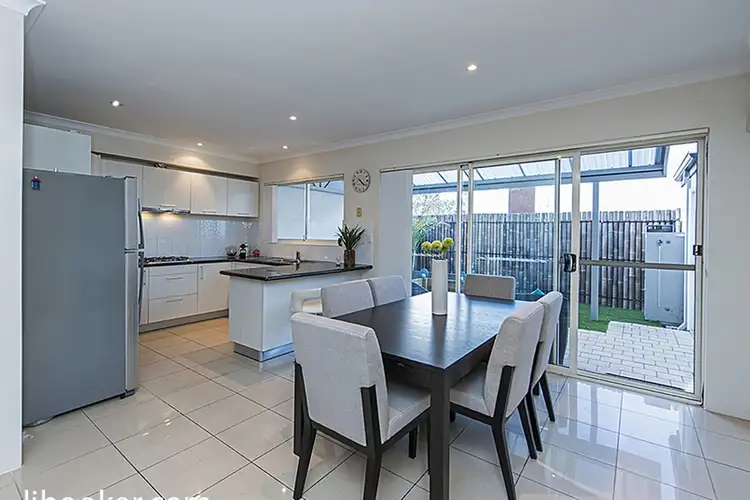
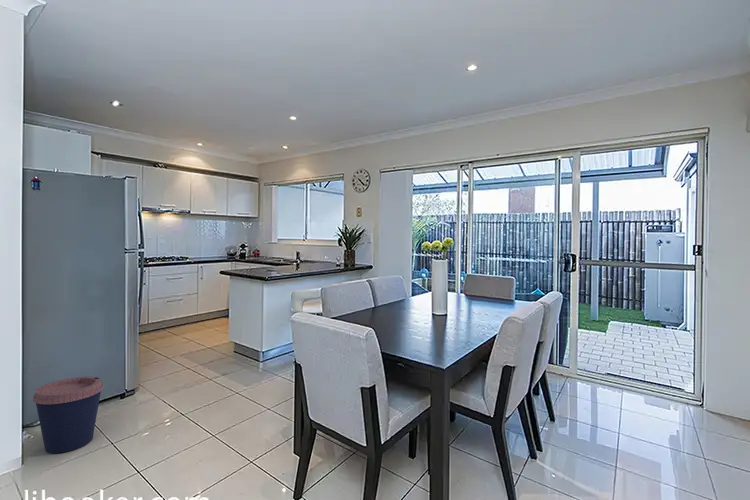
+ coffee cup [32,375,104,454]
